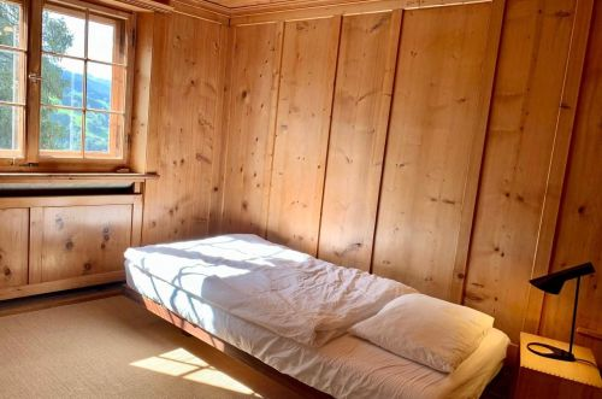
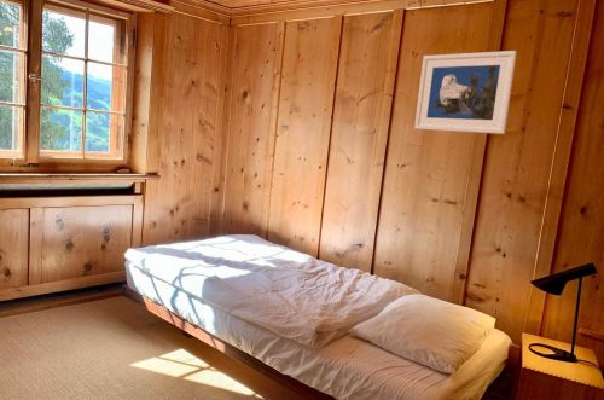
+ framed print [413,50,518,135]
